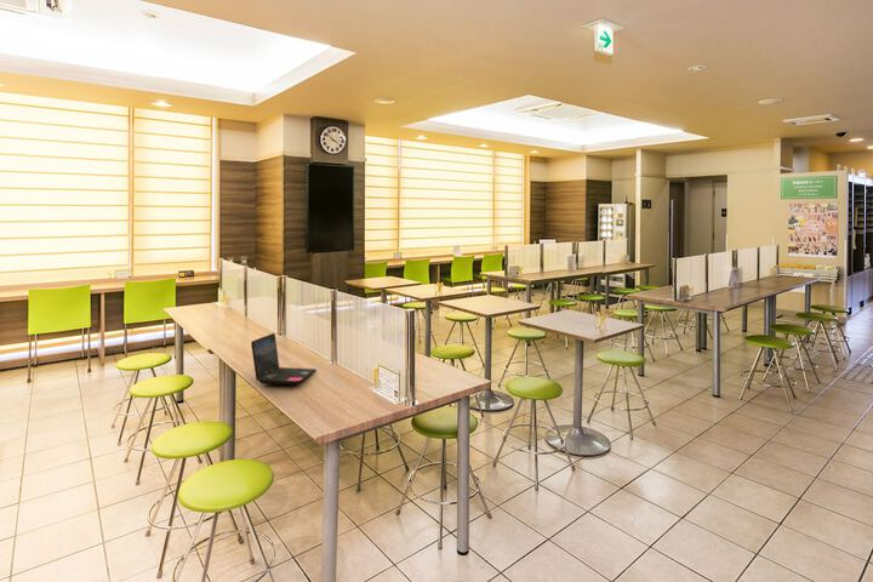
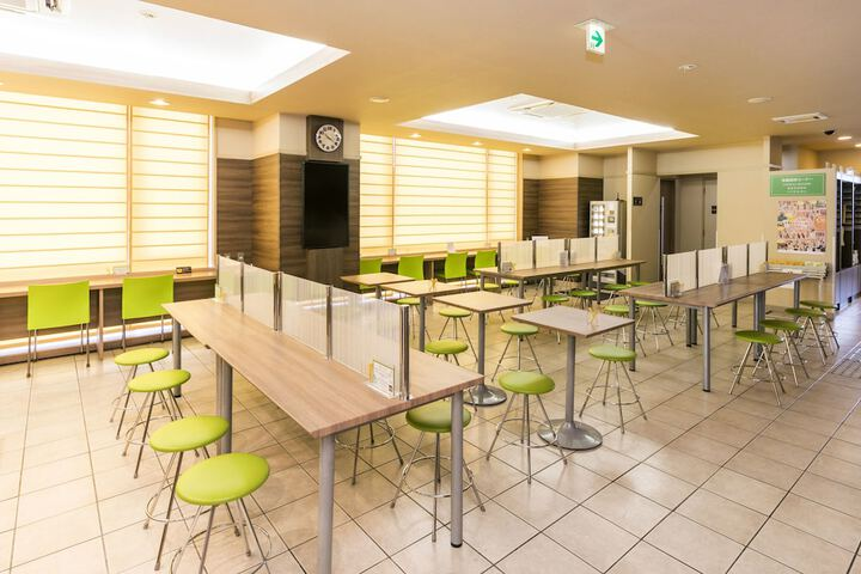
- laptop [250,332,316,386]
